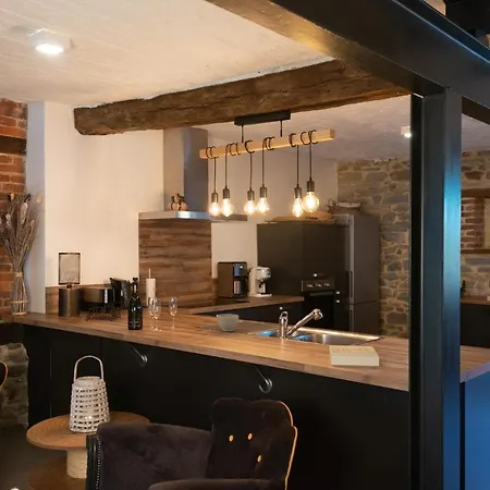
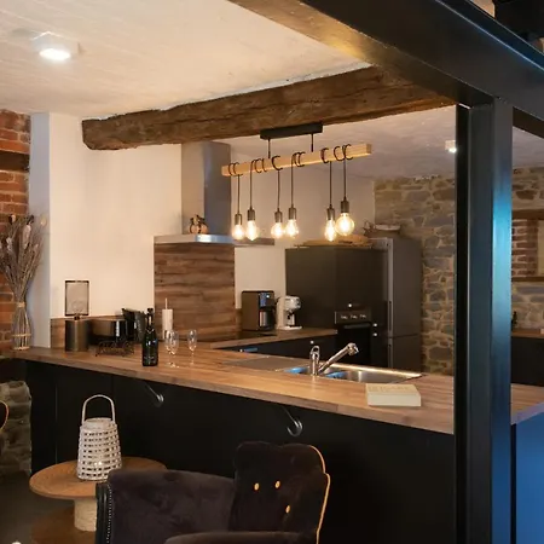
- bowl [217,313,240,332]
